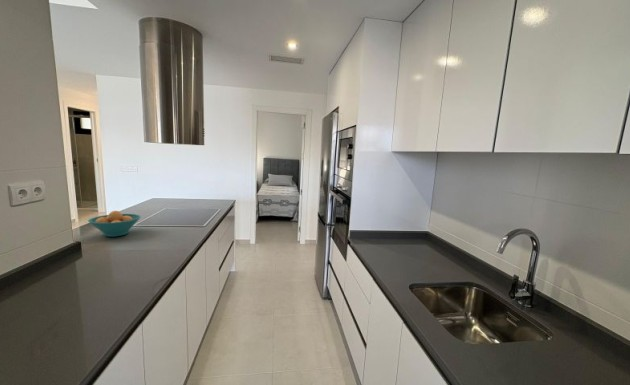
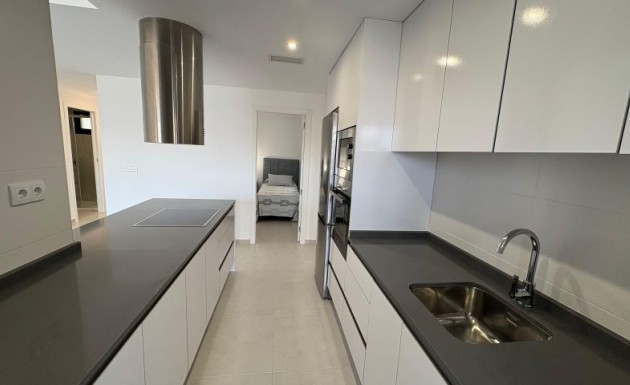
- fruit bowl [87,210,142,238]
